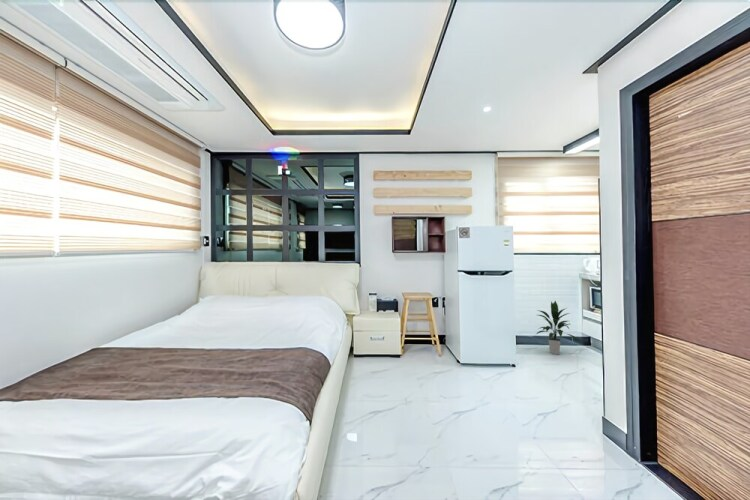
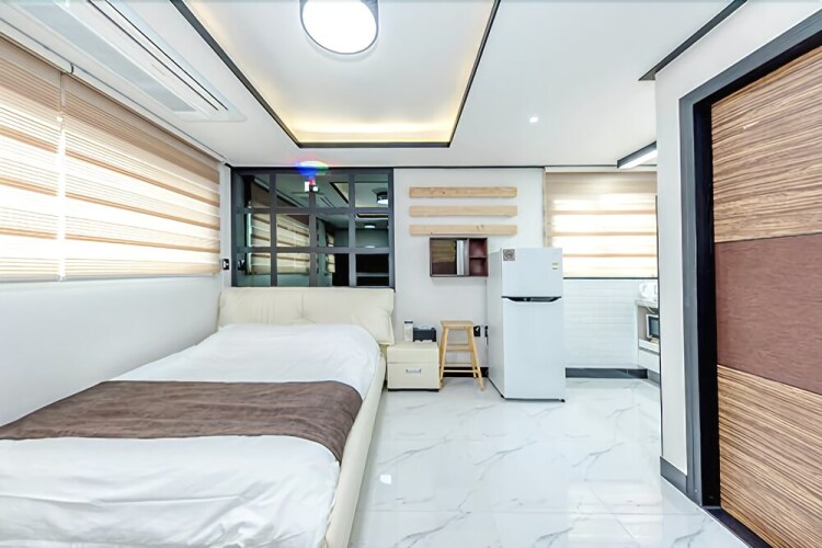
- indoor plant [535,300,581,355]
